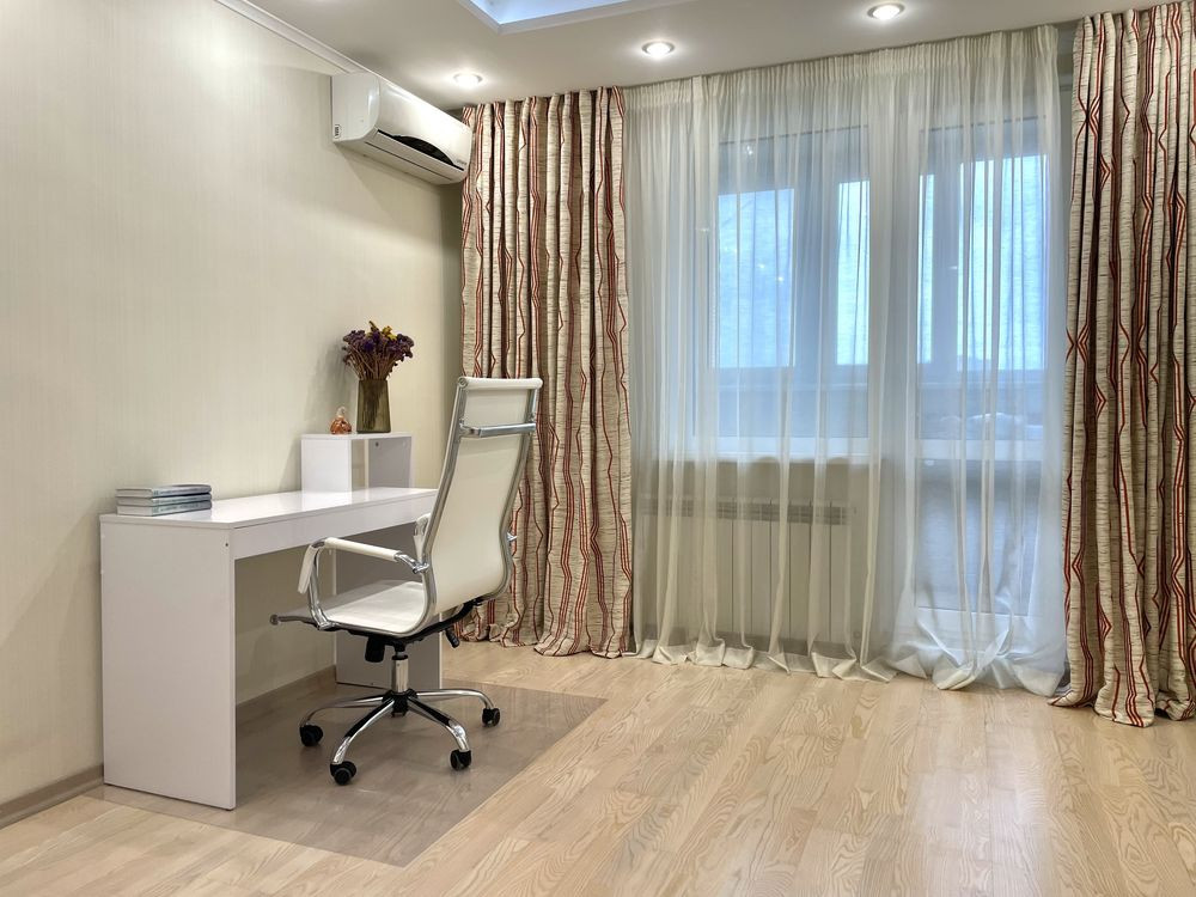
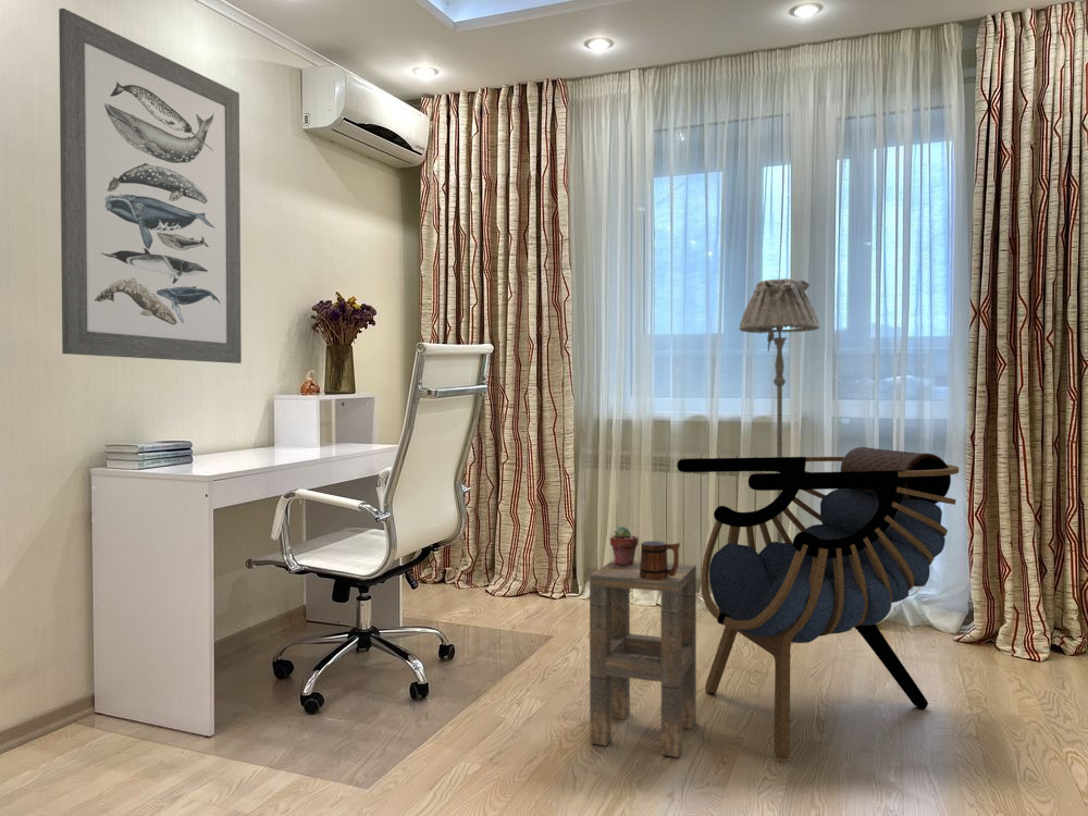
+ armchair [676,446,960,759]
+ wall art [58,8,243,364]
+ side table [589,558,697,758]
+ potted succulent [609,526,640,566]
+ floor lamp [739,277,821,543]
+ mug [640,540,681,580]
